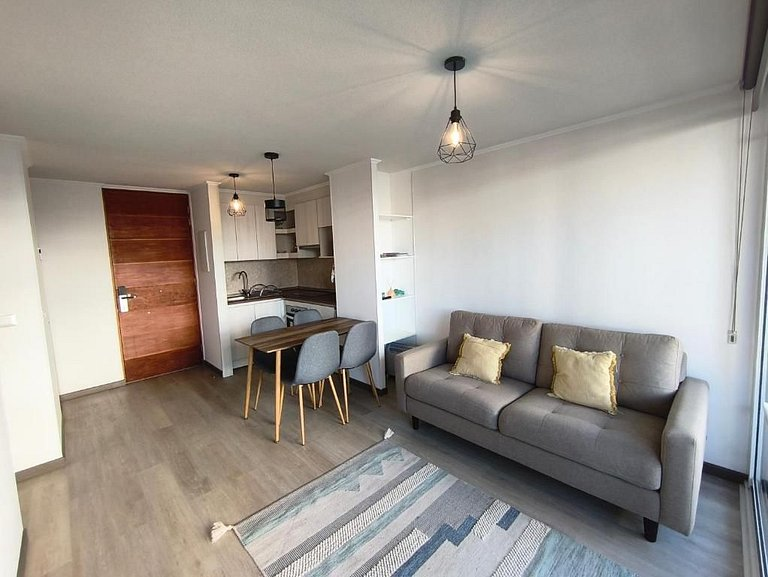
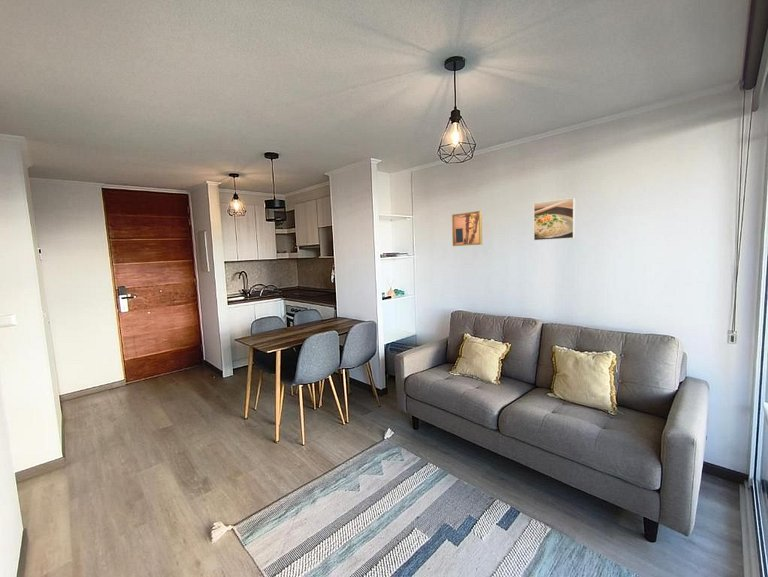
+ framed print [533,197,576,242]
+ wall art [451,210,483,247]
